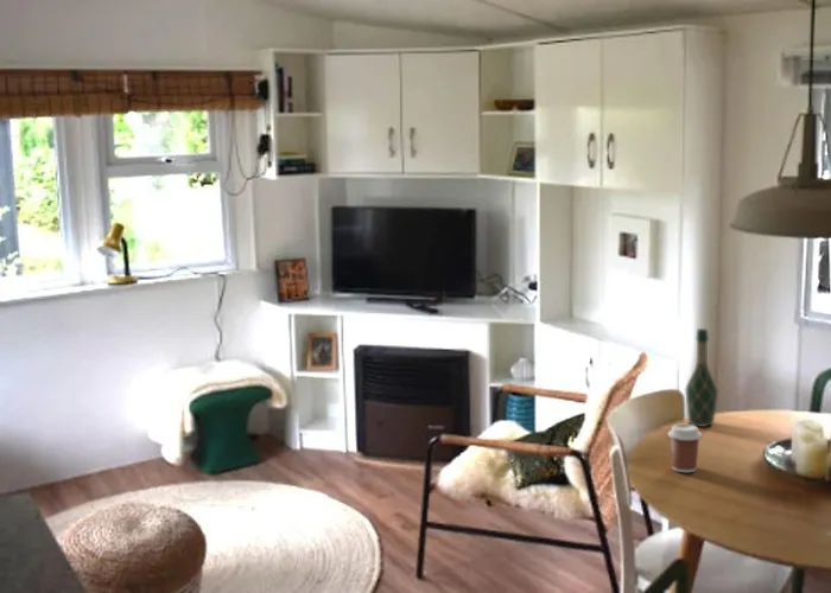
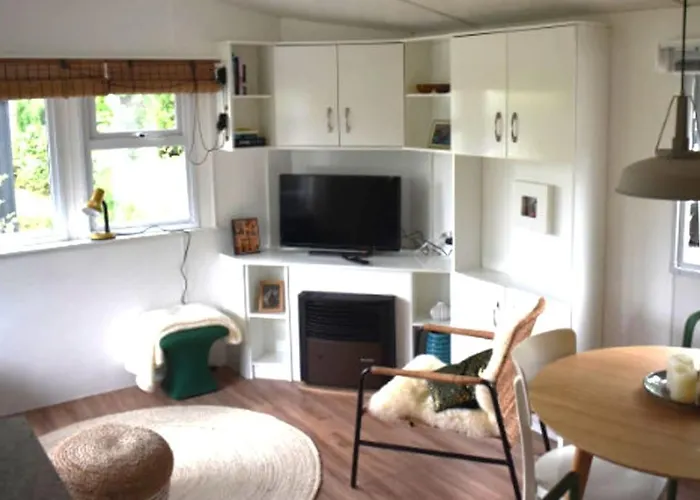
- wine bottle [684,327,719,428]
- coffee cup [667,423,703,473]
